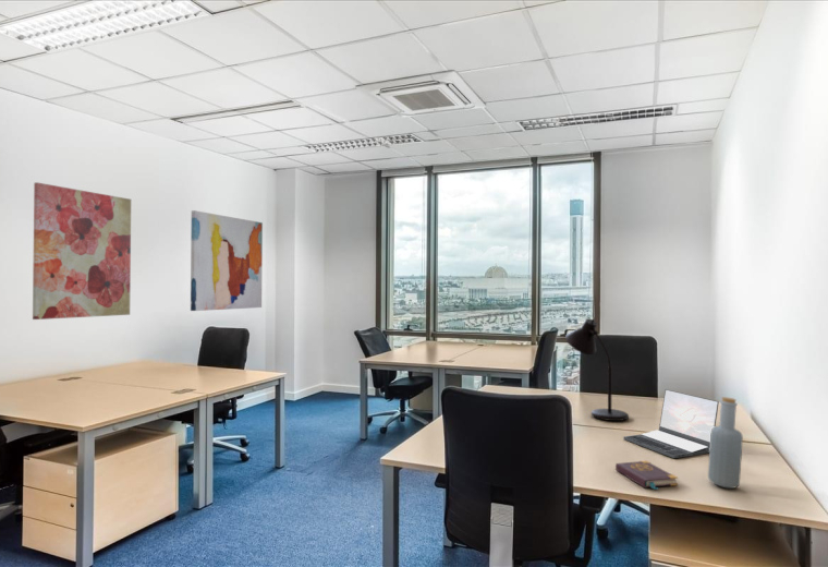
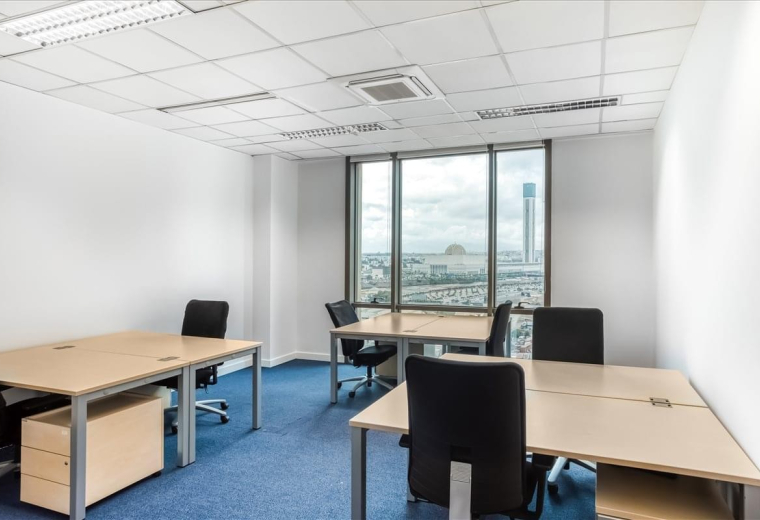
- desk lamp [564,317,630,422]
- wall art [190,209,264,312]
- book [614,459,679,491]
- wall art [32,181,132,321]
- bottle [707,396,744,490]
- laptop [622,388,720,459]
